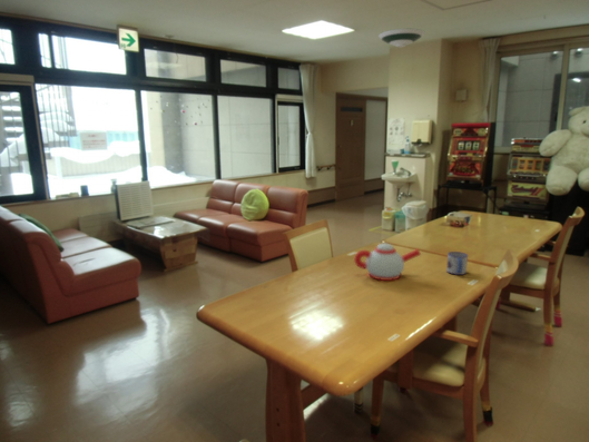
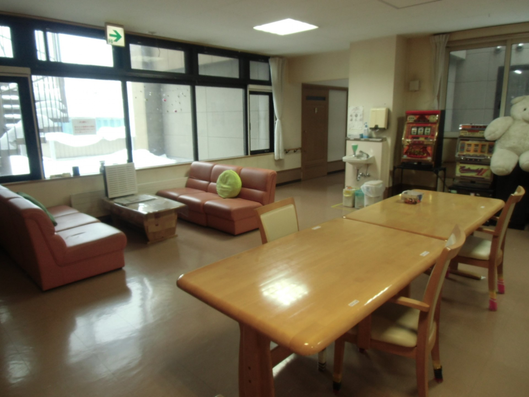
- mug [445,251,469,276]
- teapot [353,243,422,282]
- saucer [377,28,426,48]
